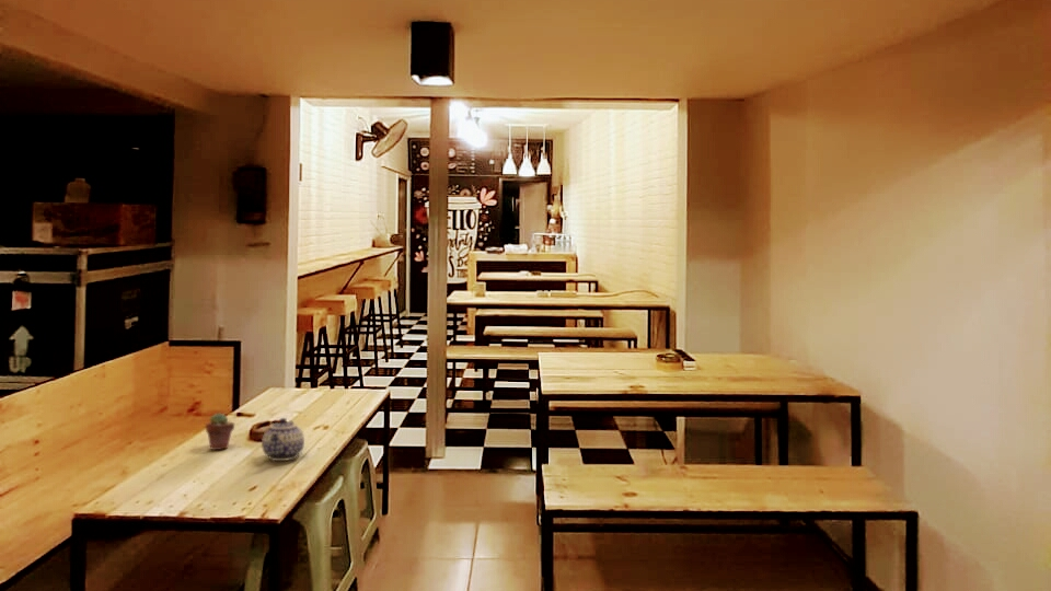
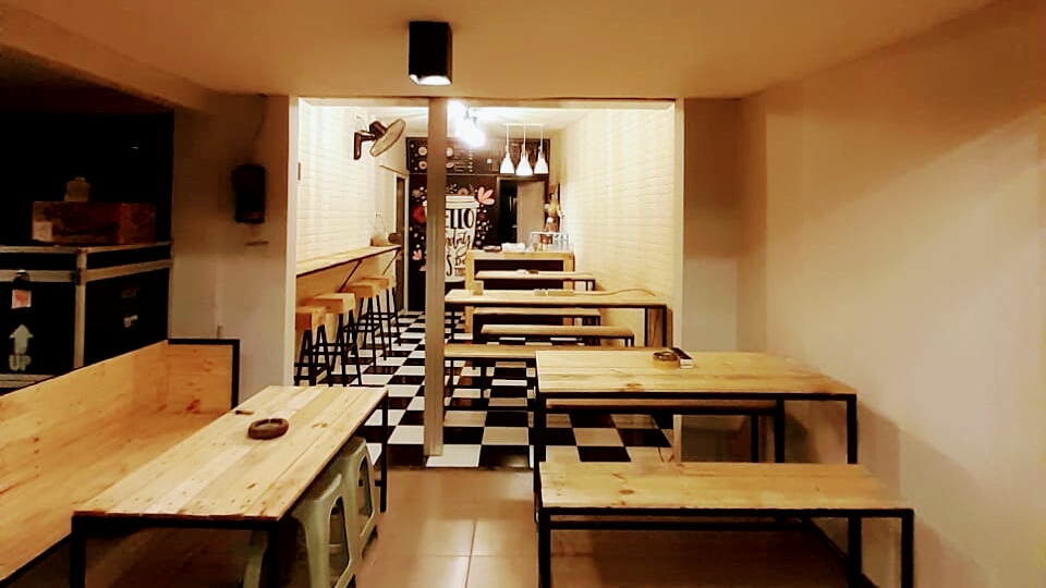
- potted succulent [205,412,235,451]
- teapot [261,417,305,462]
